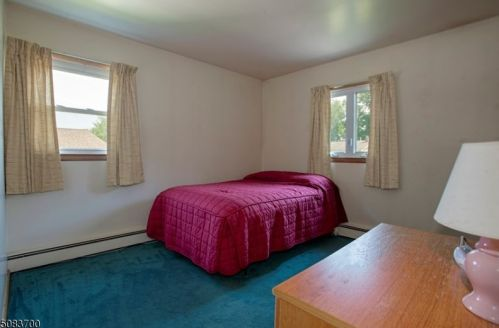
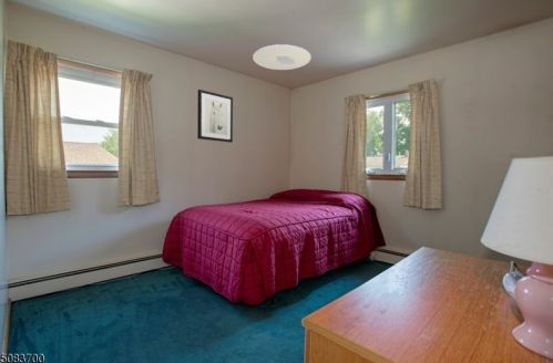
+ wall art [196,89,234,144]
+ ceiling light [252,43,313,71]
